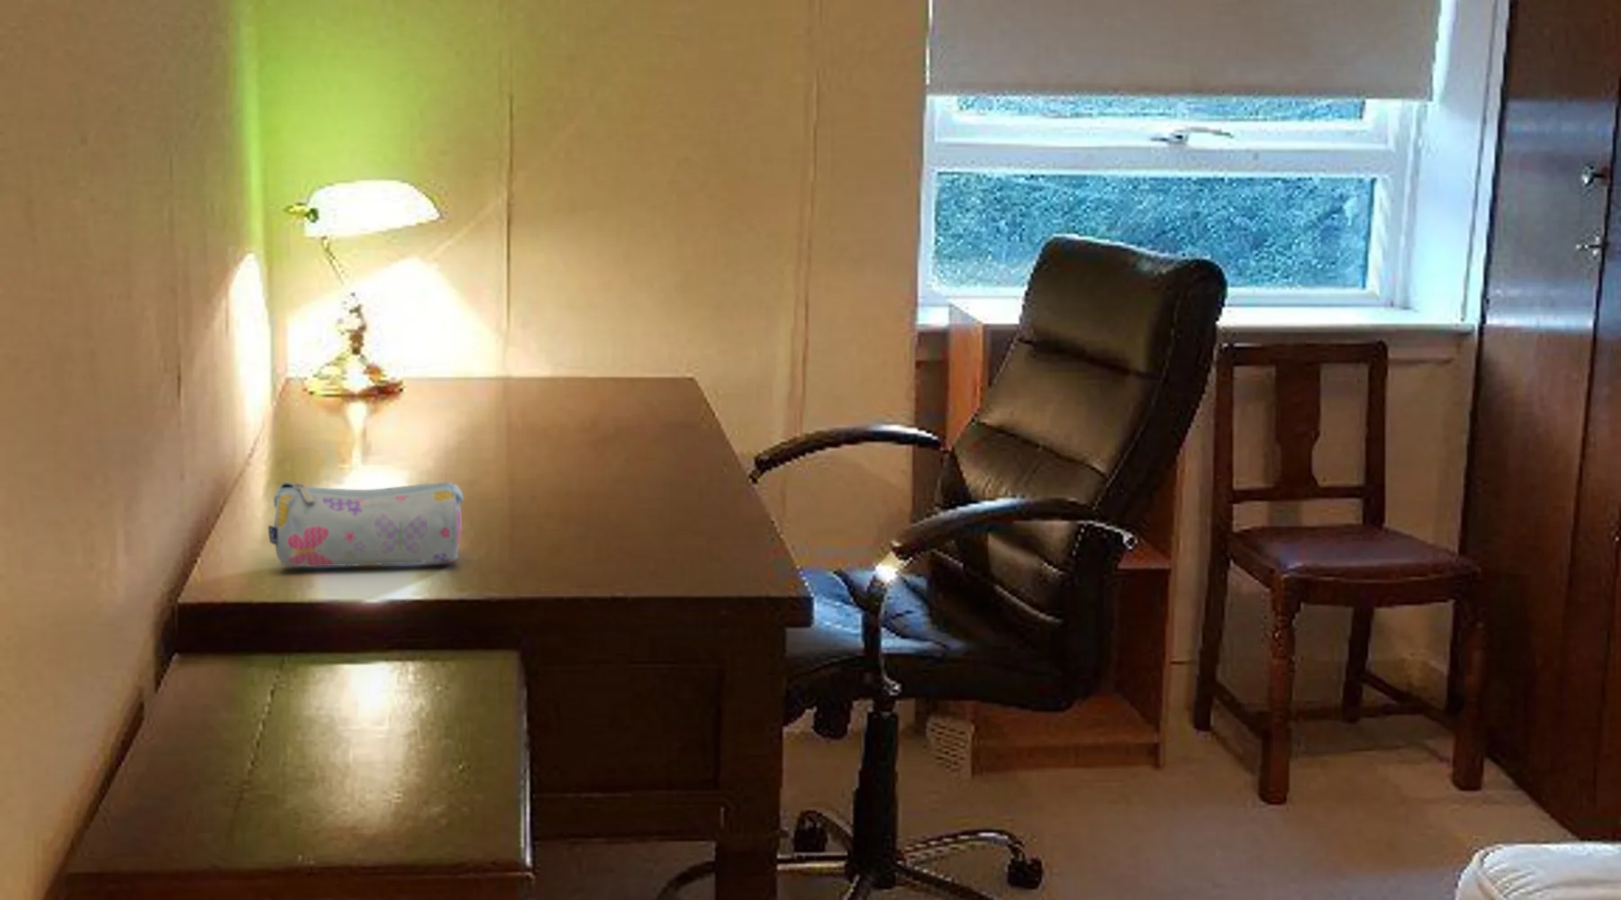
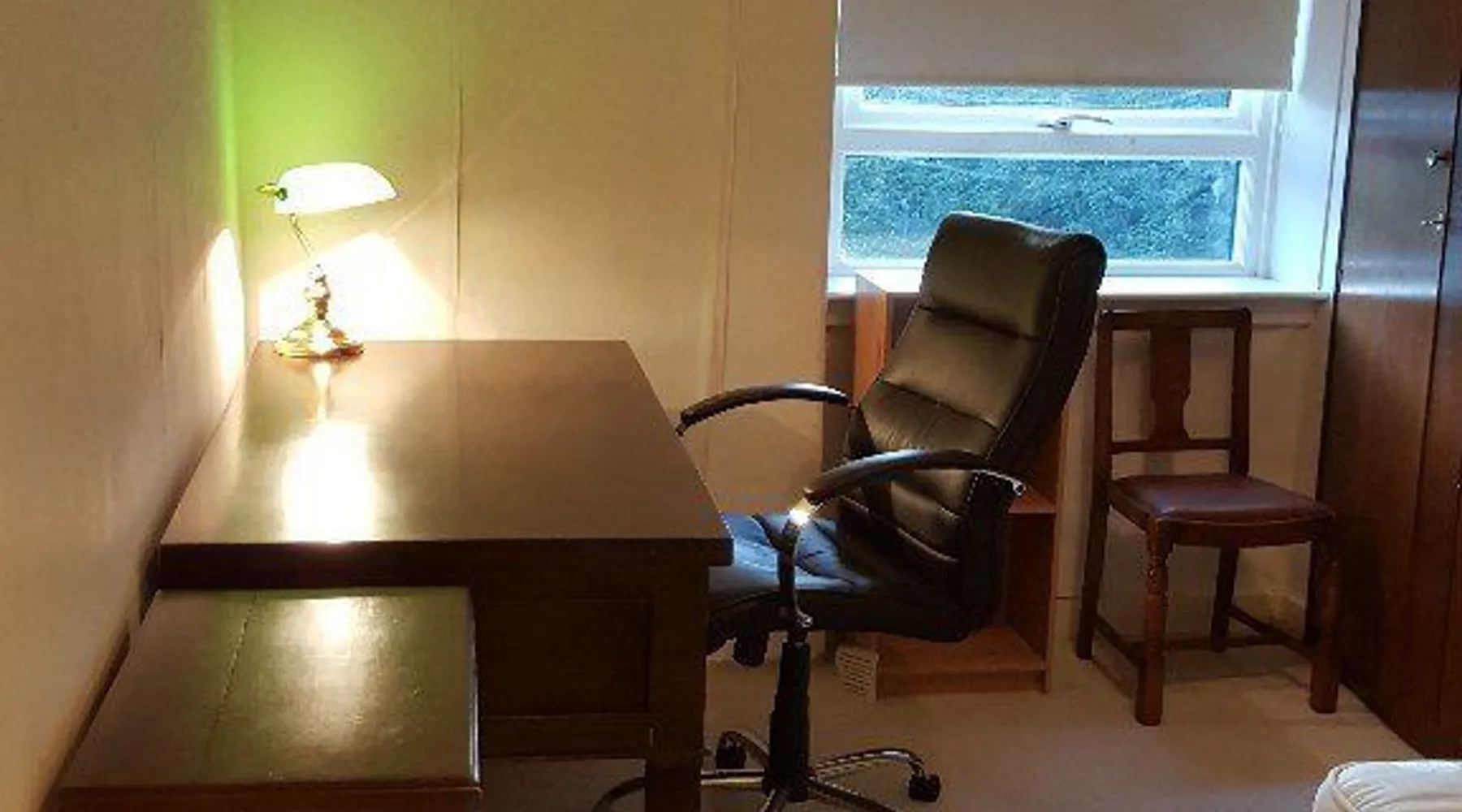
- pencil case [267,481,465,567]
